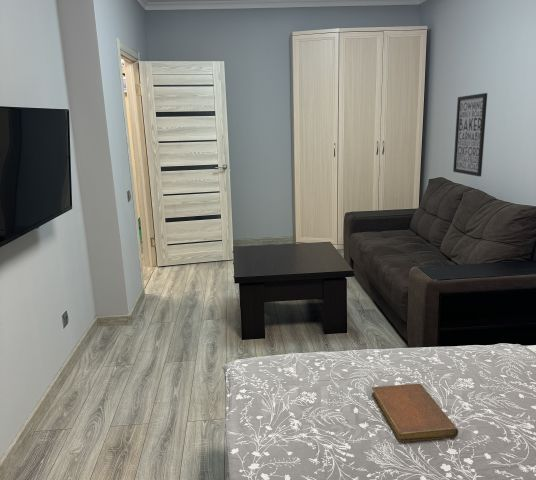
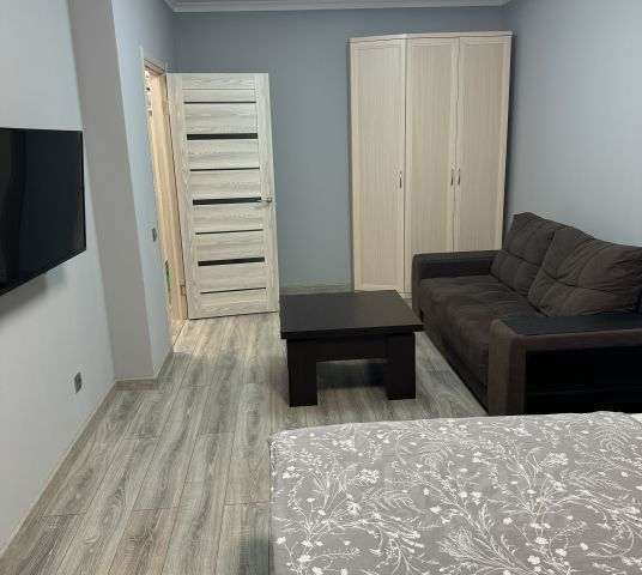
- wall art [452,92,488,177]
- notebook [371,383,459,443]
